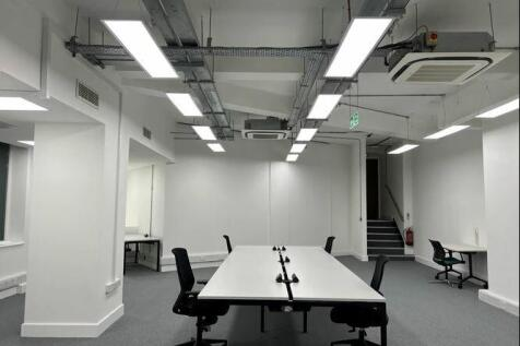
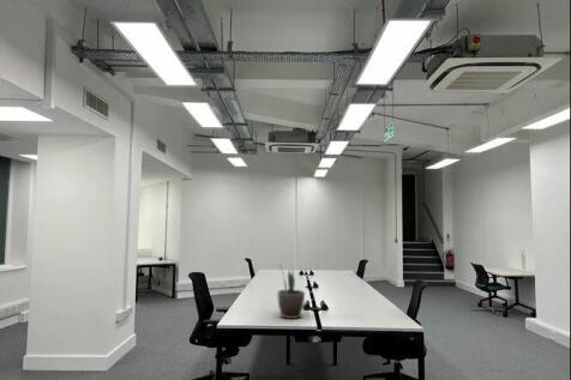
+ potted plant [276,265,306,320]
